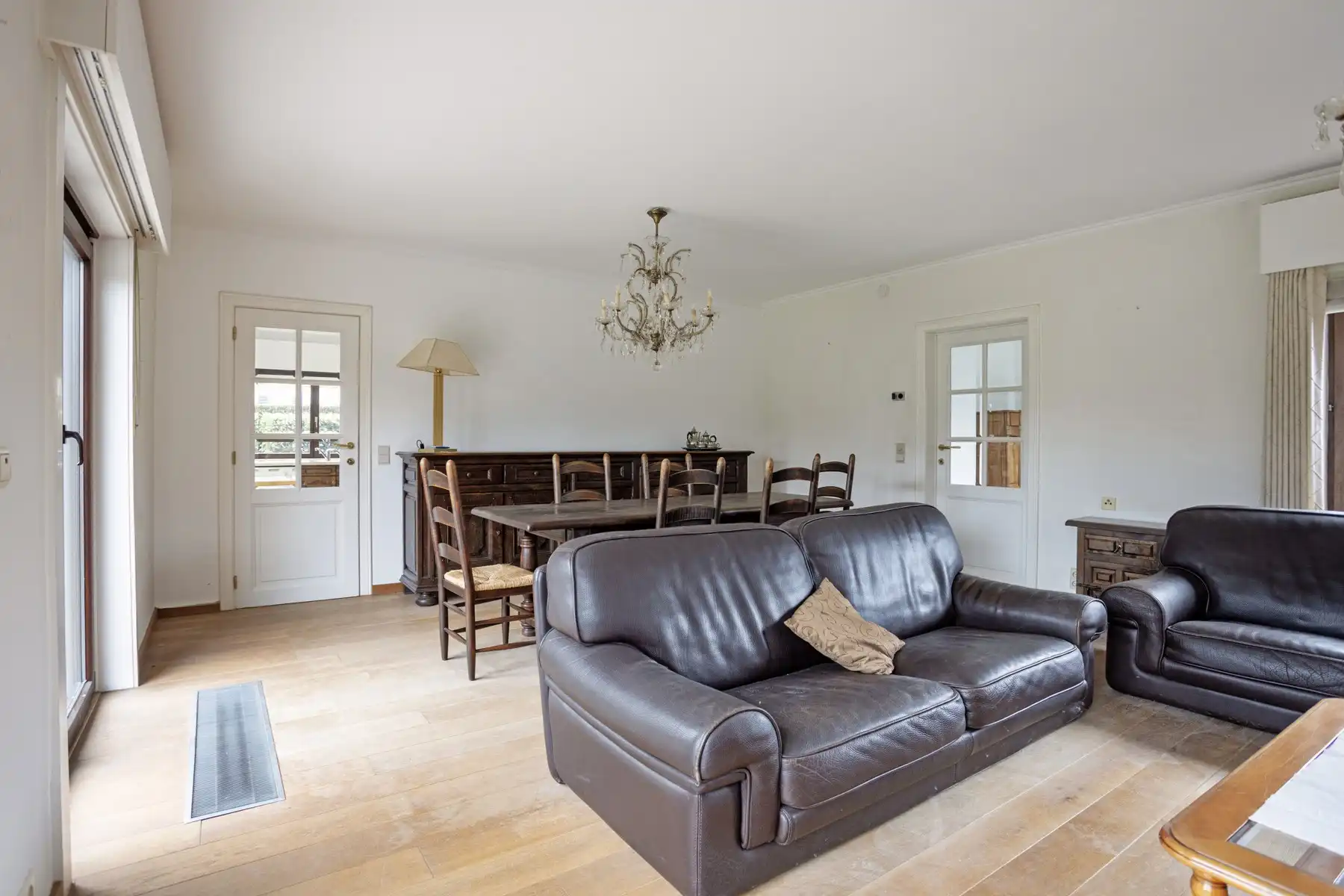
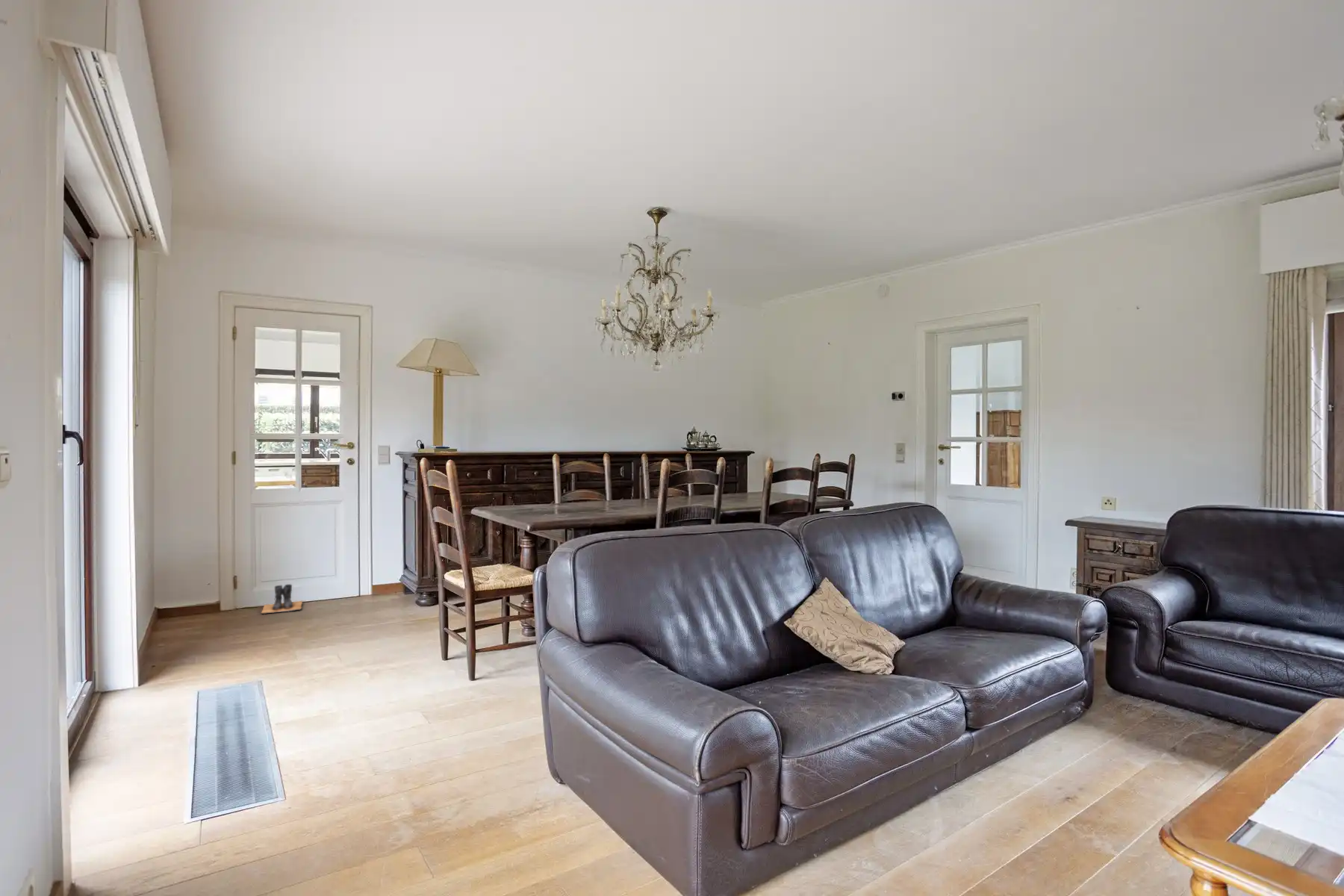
+ boots [261,583,303,615]
